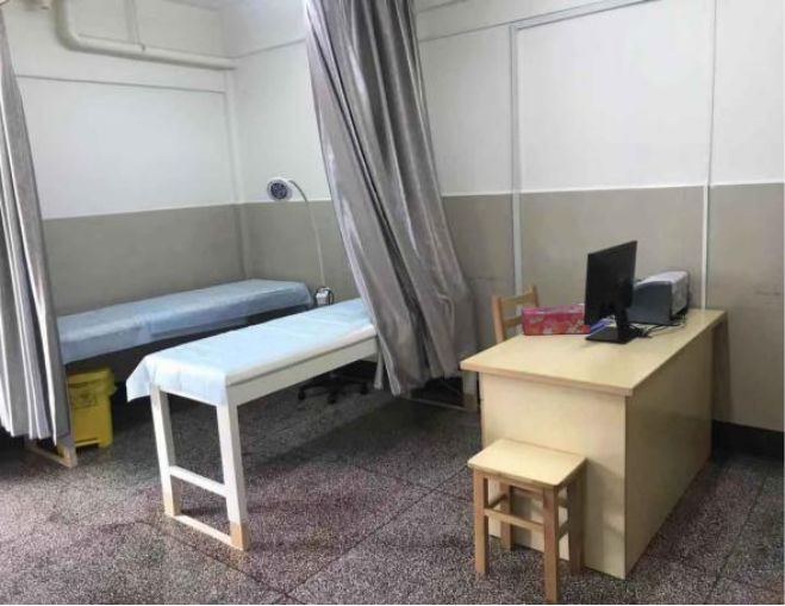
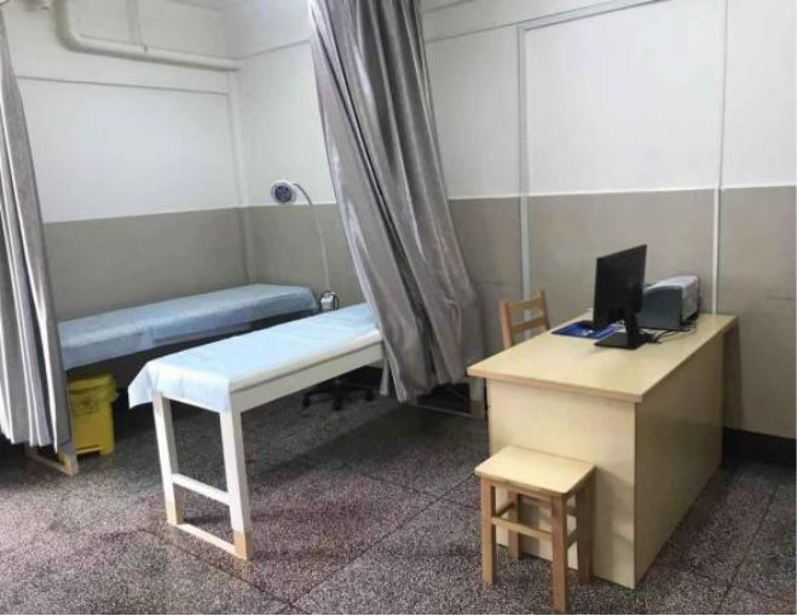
- tissue box [521,305,591,336]
